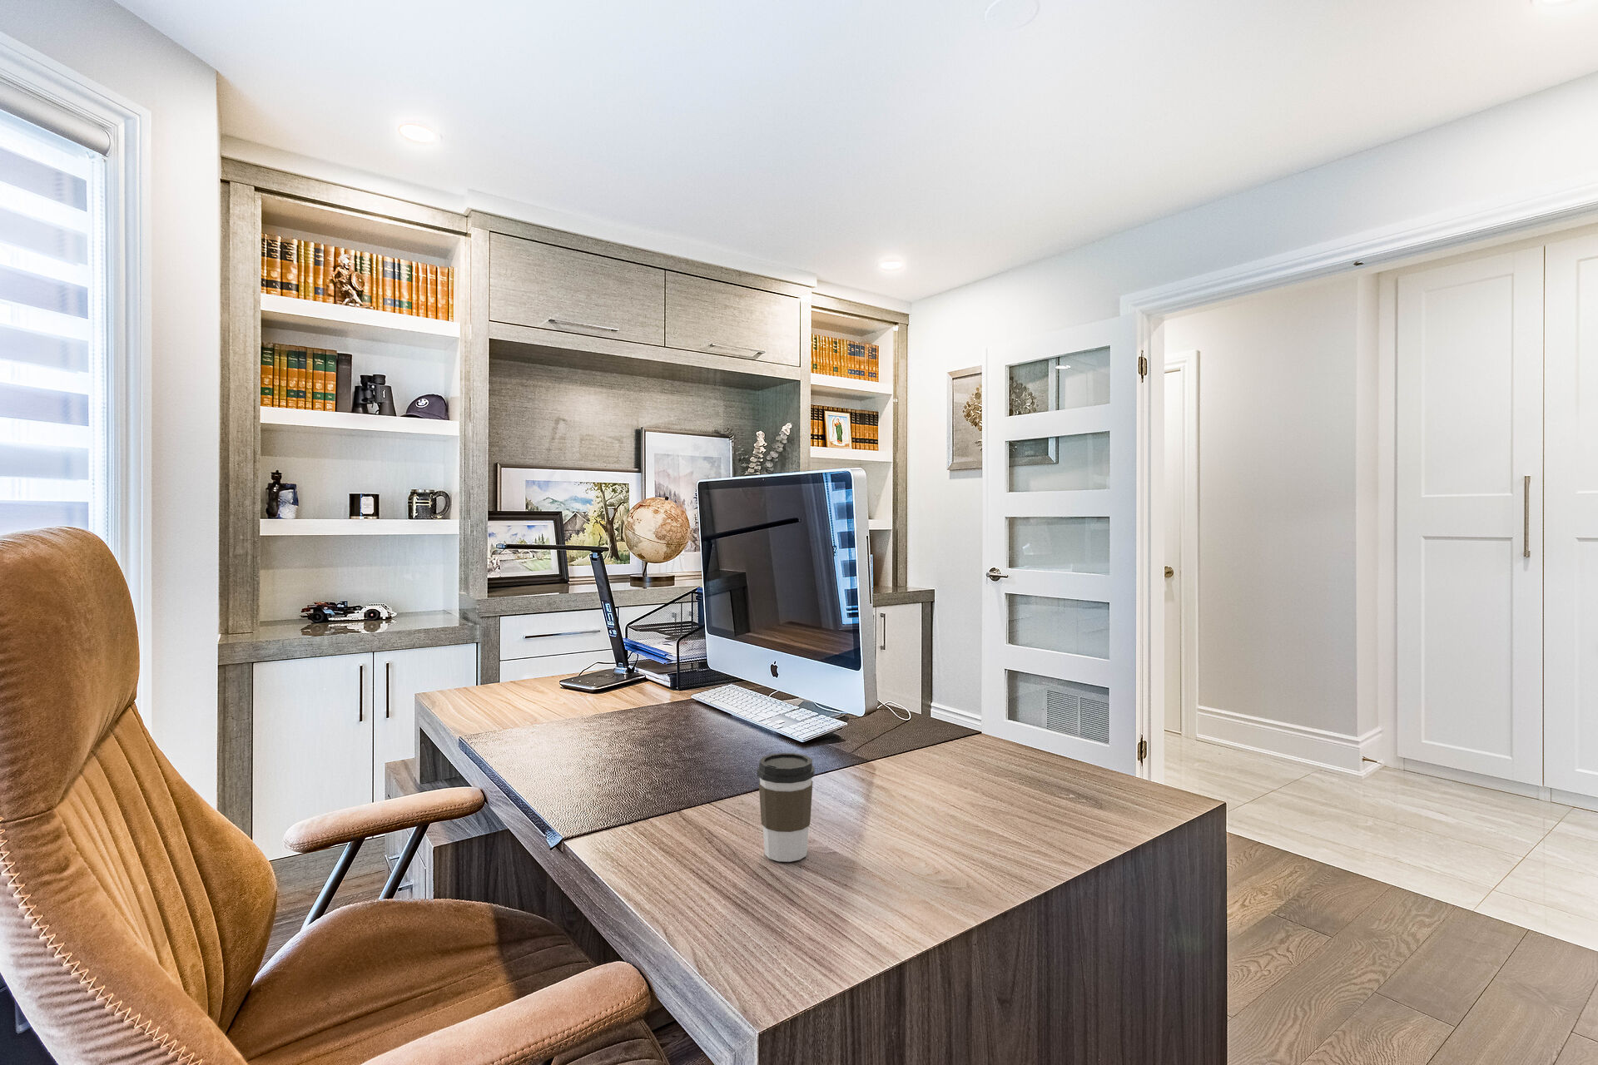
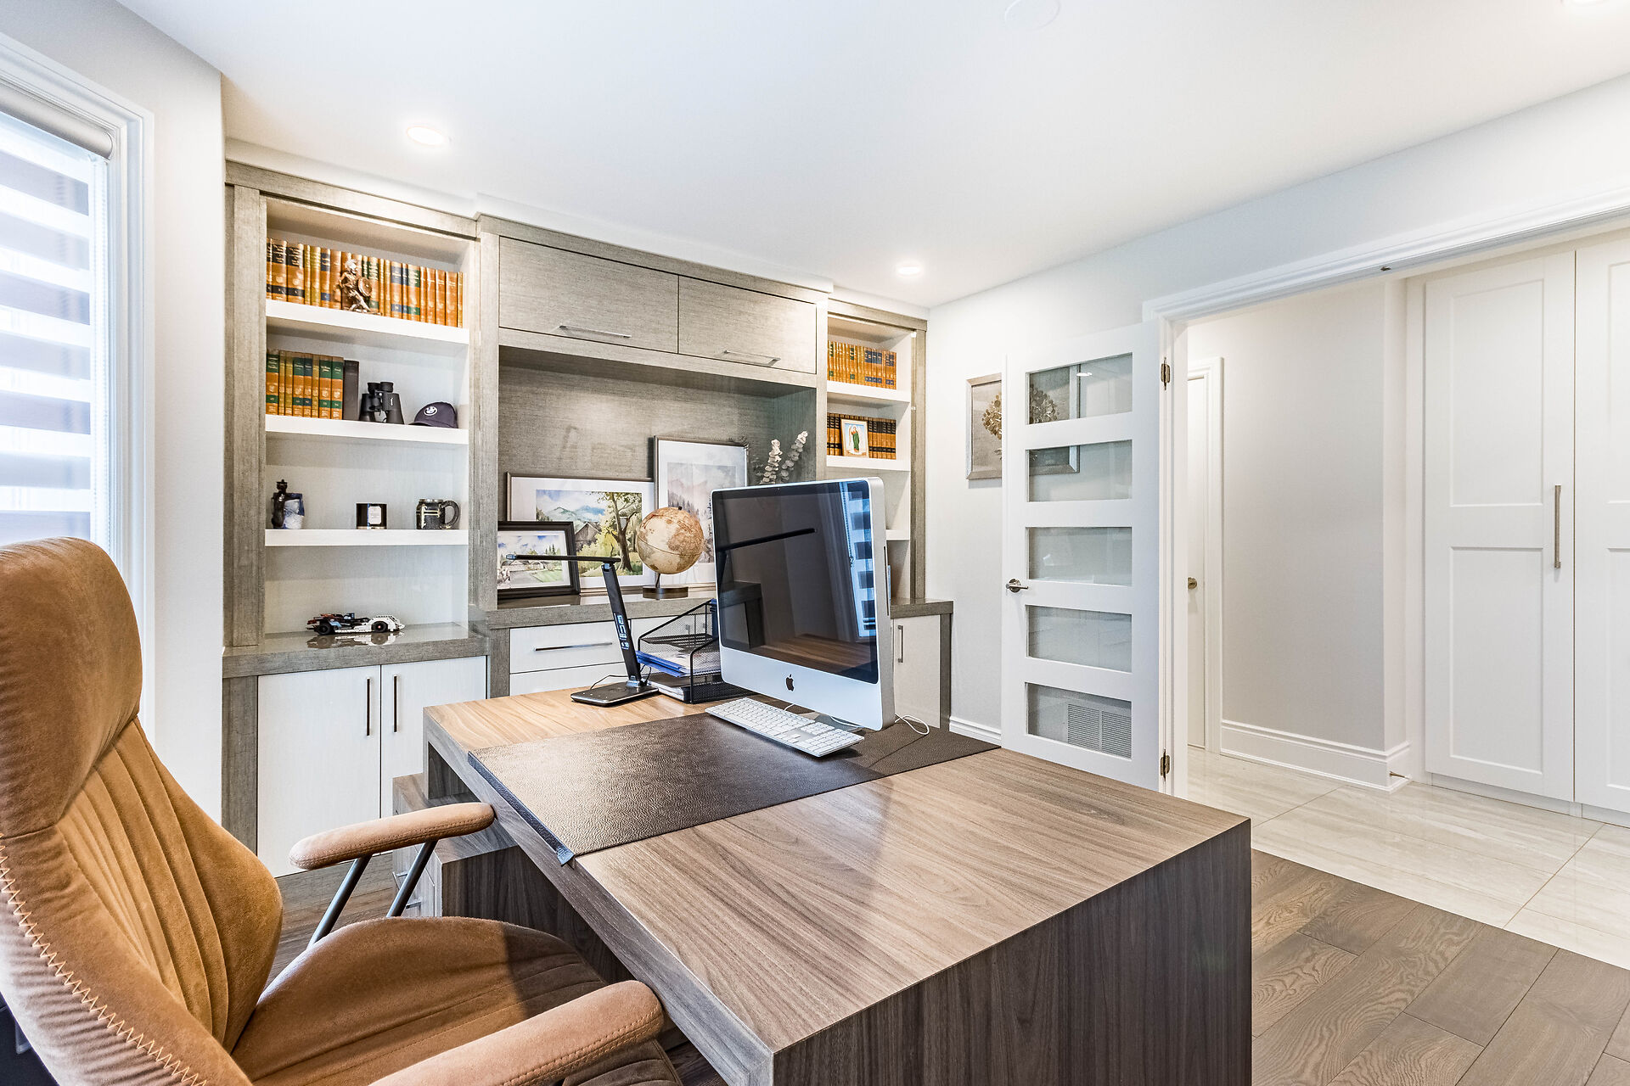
- coffee cup [756,752,816,863]
